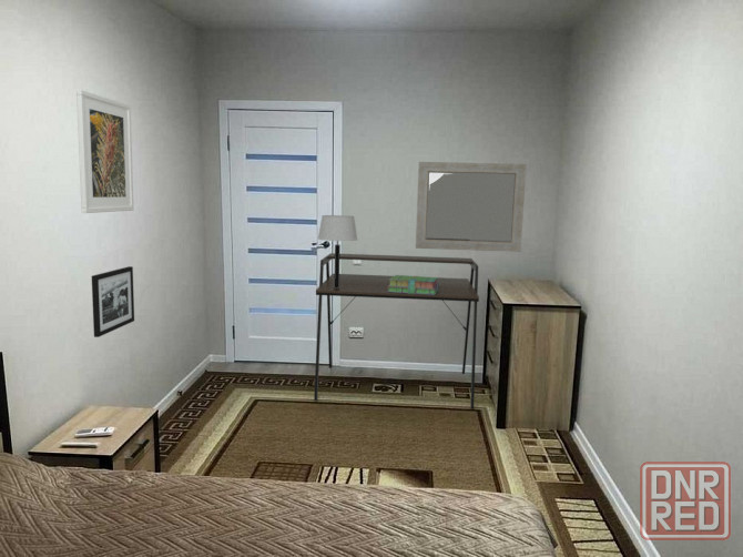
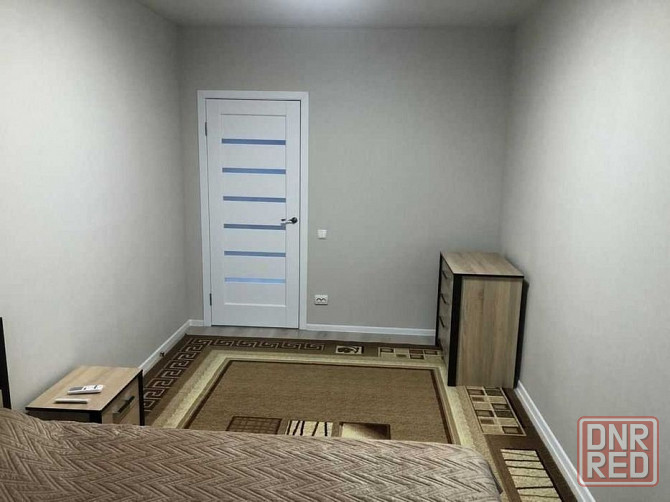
- home mirror [415,161,528,253]
- picture frame [91,265,135,338]
- table lamp [317,214,358,288]
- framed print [75,89,135,214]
- desk [313,252,480,411]
- stack of books [388,274,438,295]
